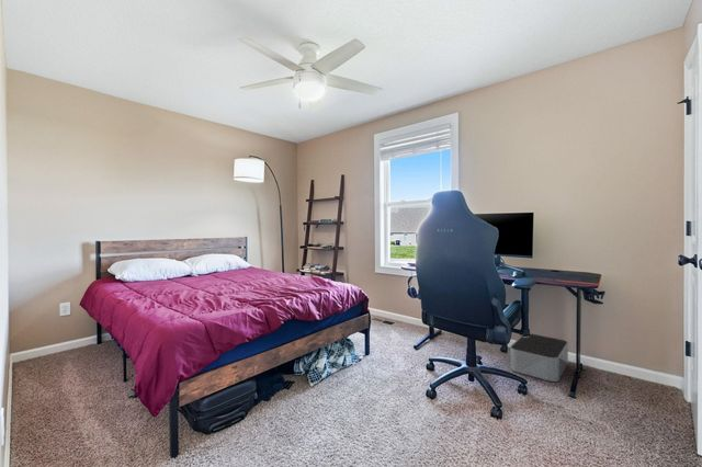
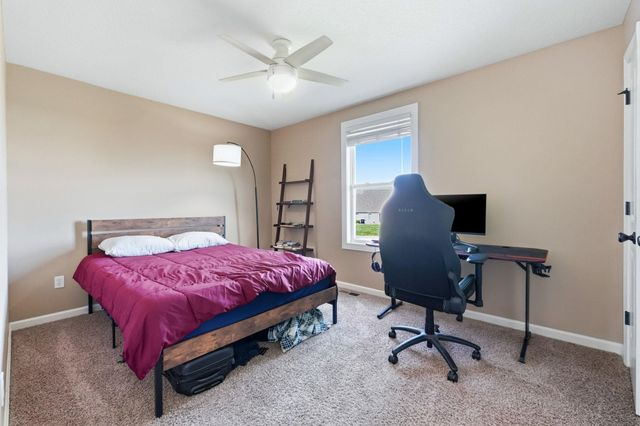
- storage bin [509,332,569,383]
